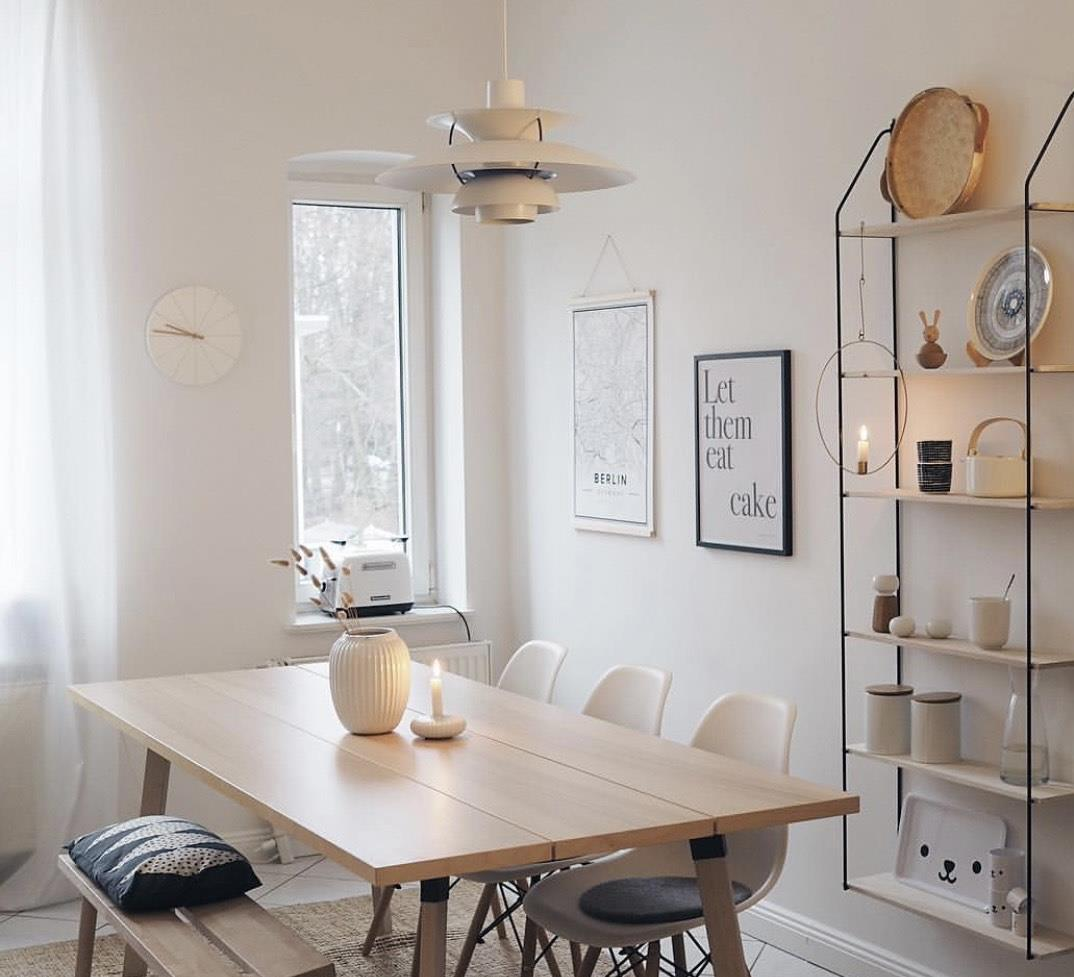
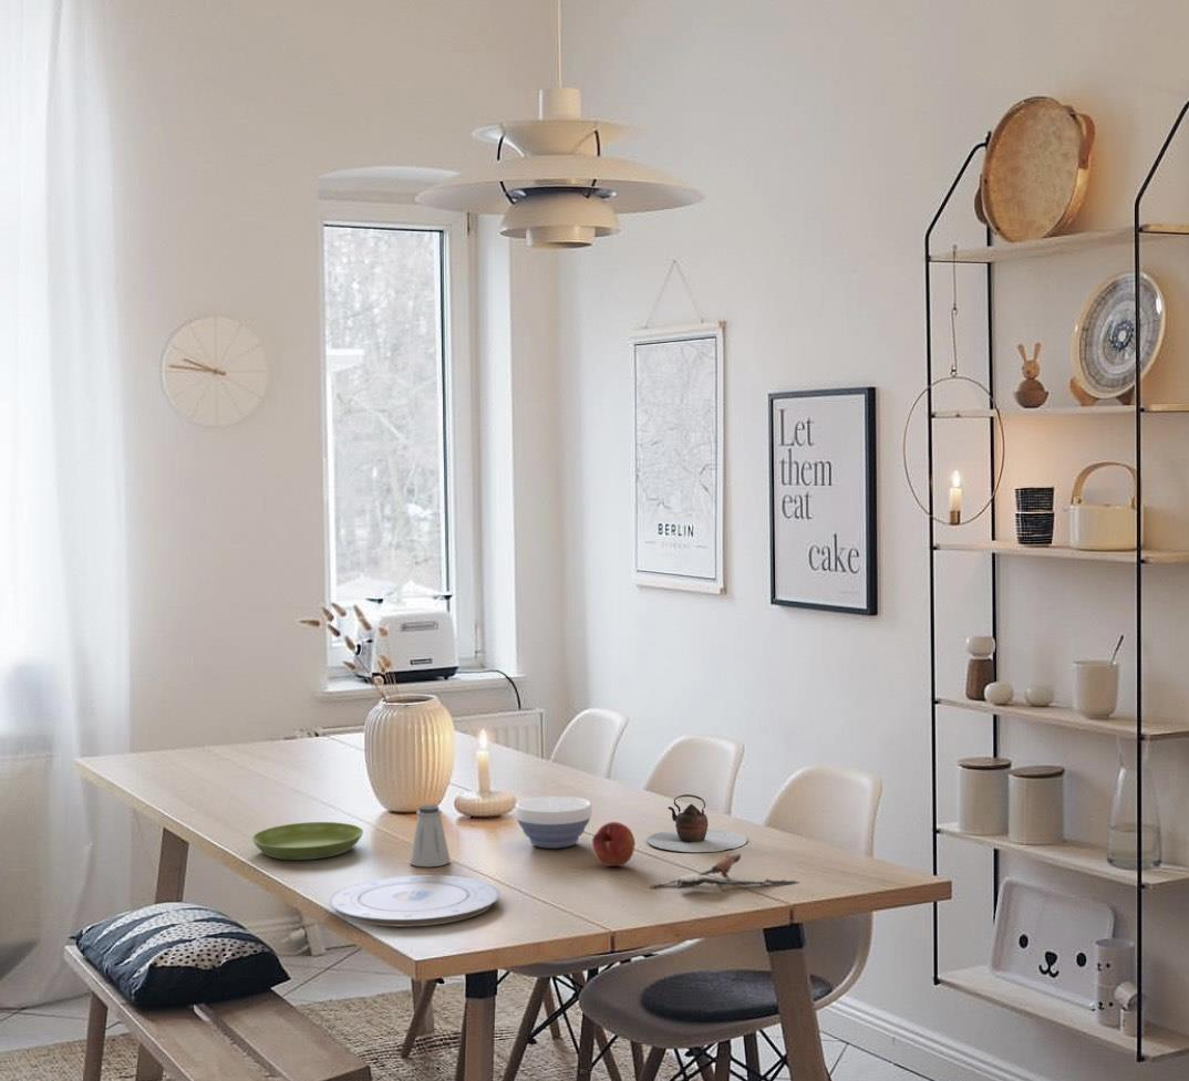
+ bowl [514,796,592,850]
+ plate [329,874,502,927]
+ saltshaker [409,804,452,867]
+ spoon [648,853,800,891]
+ teapot [645,793,748,853]
+ fruit [591,821,637,867]
+ saucer [251,821,364,861]
